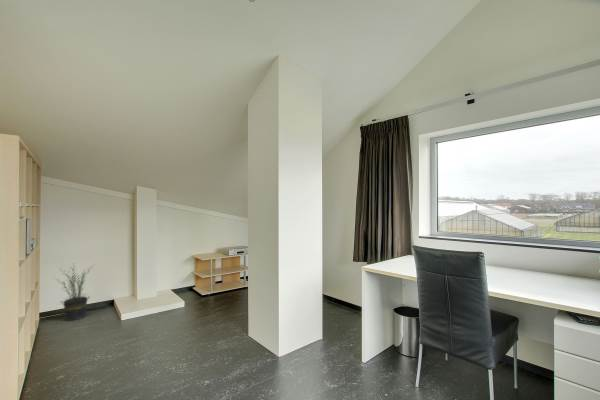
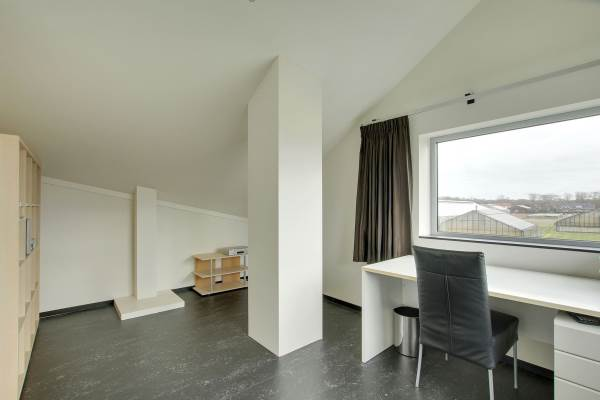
- potted plant [51,262,97,322]
